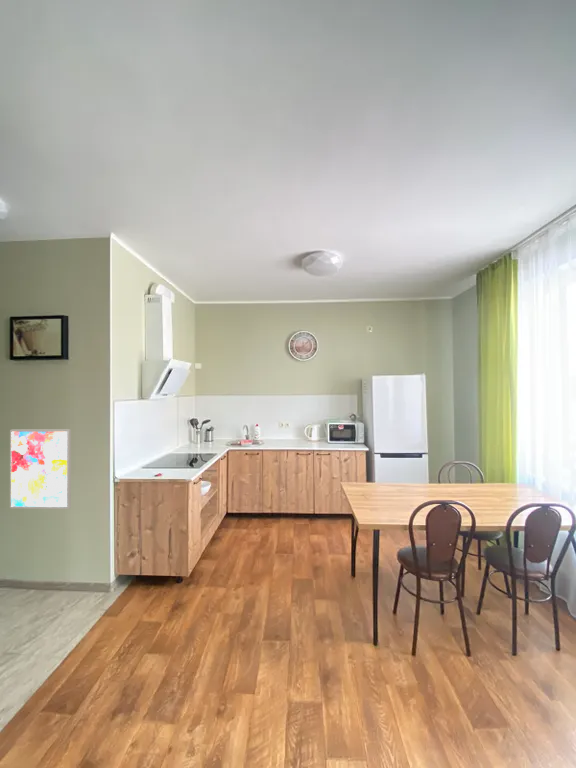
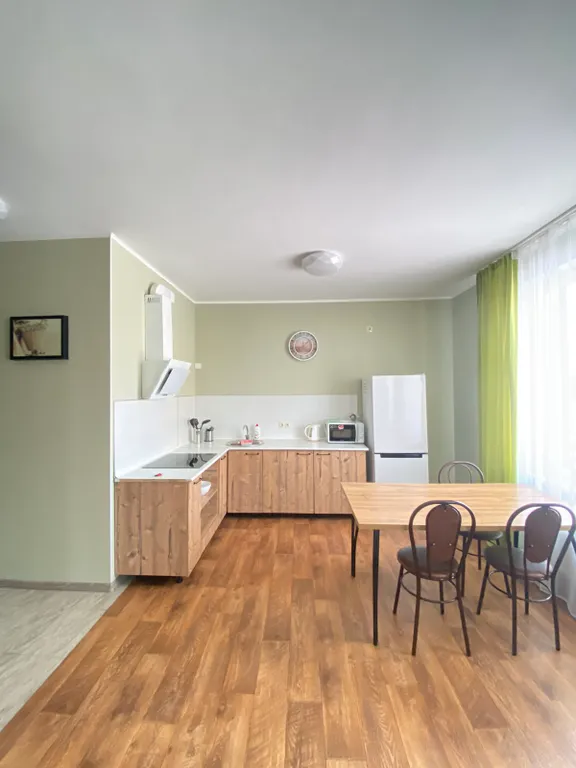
- wall art [9,428,72,510]
